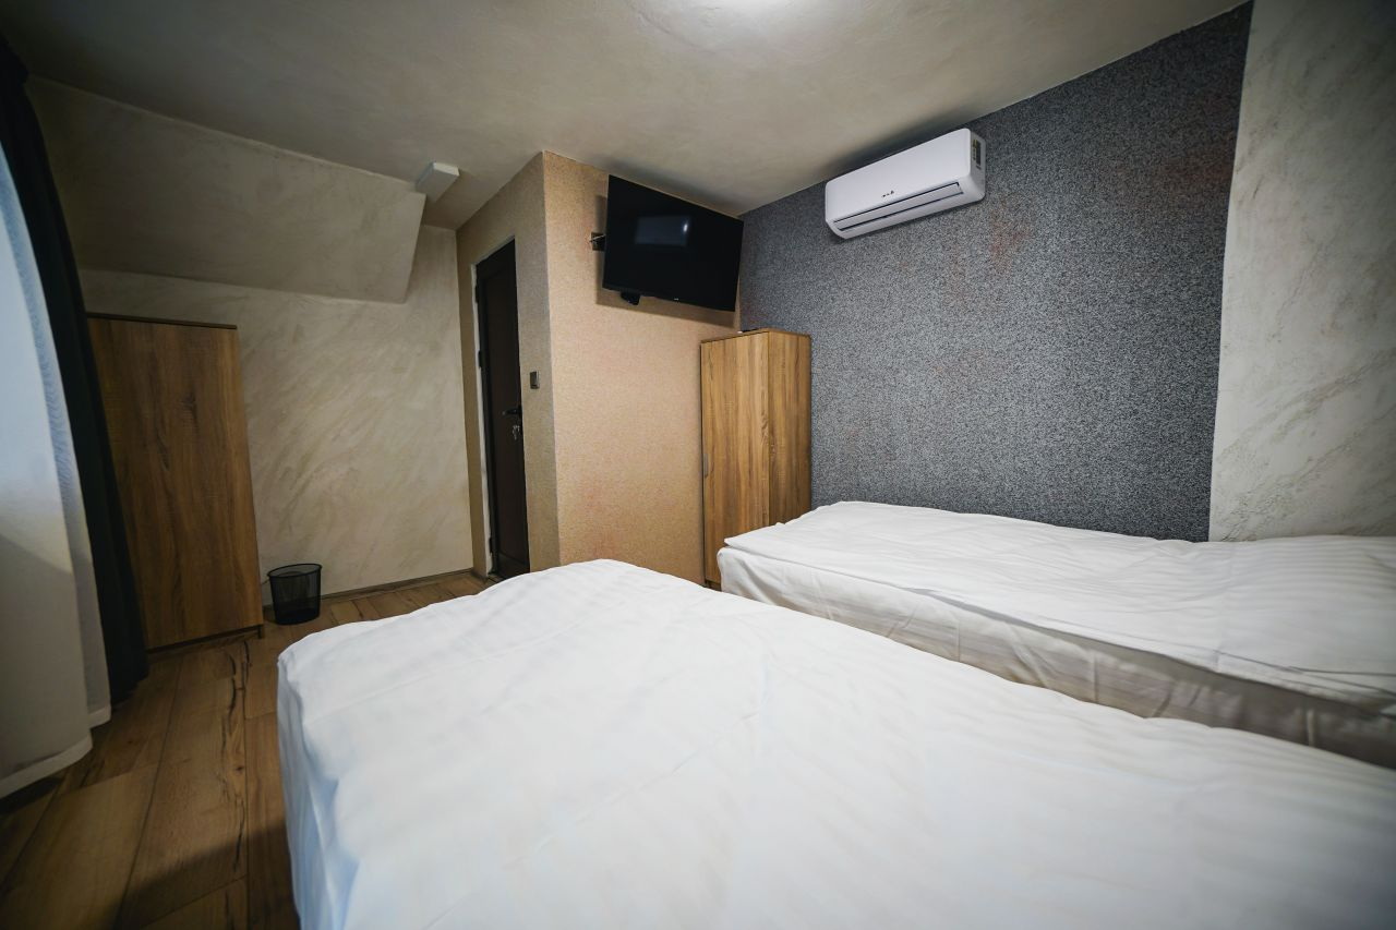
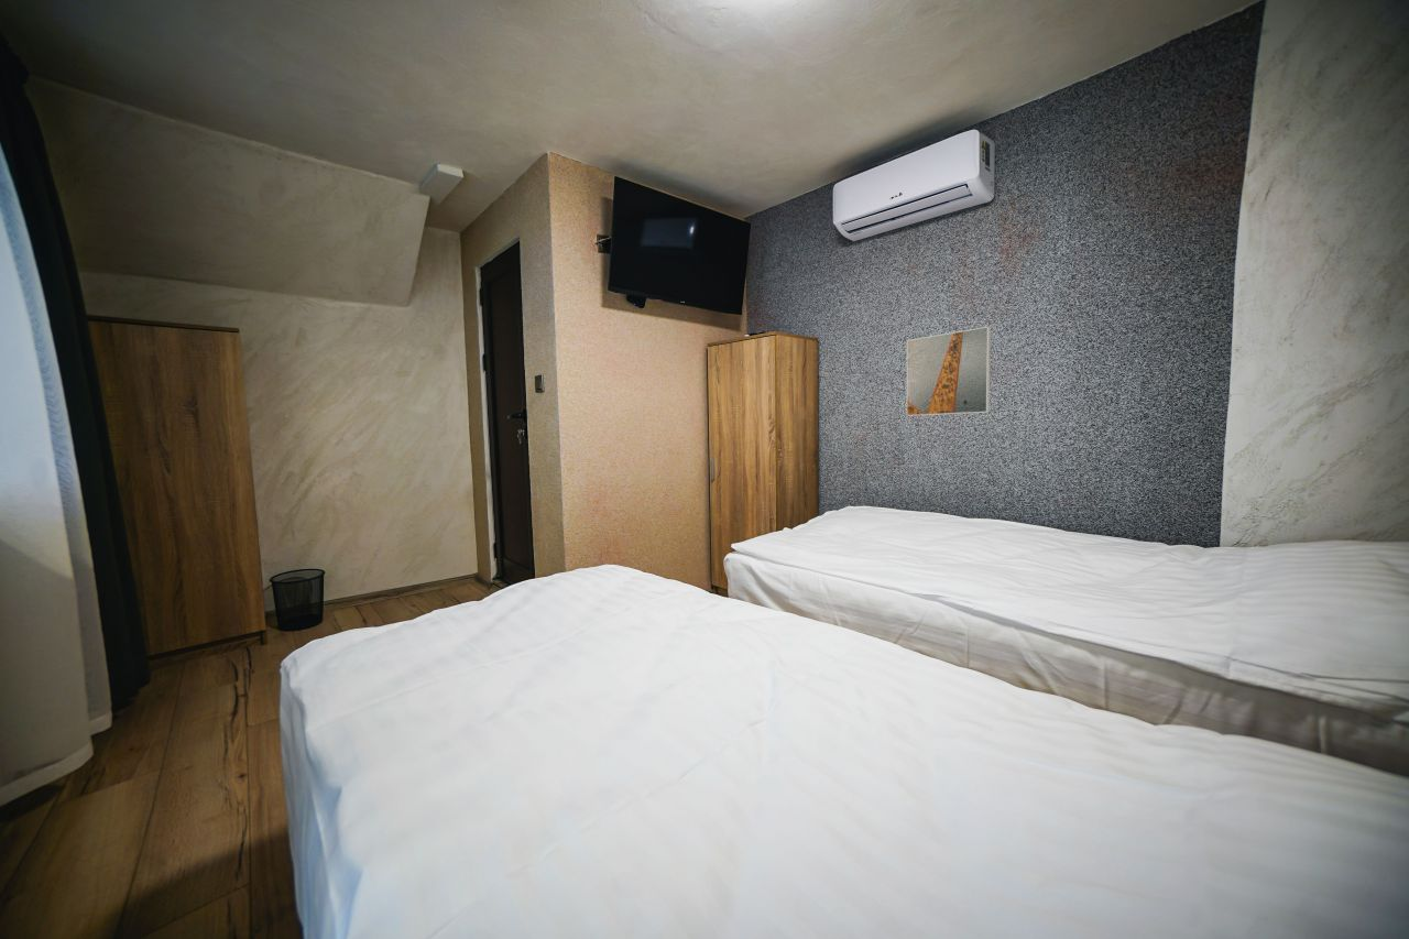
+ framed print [906,326,992,417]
